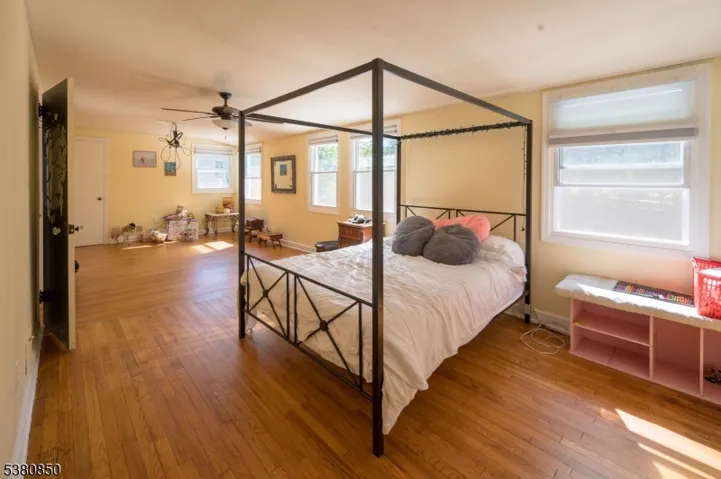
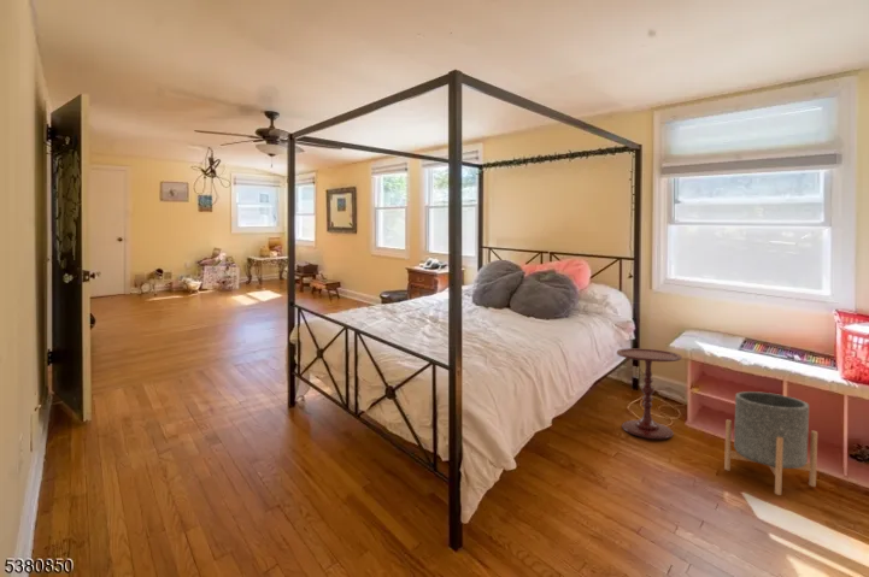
+ planter [723,390,818,496]
+ side table [616,347,683,440]
